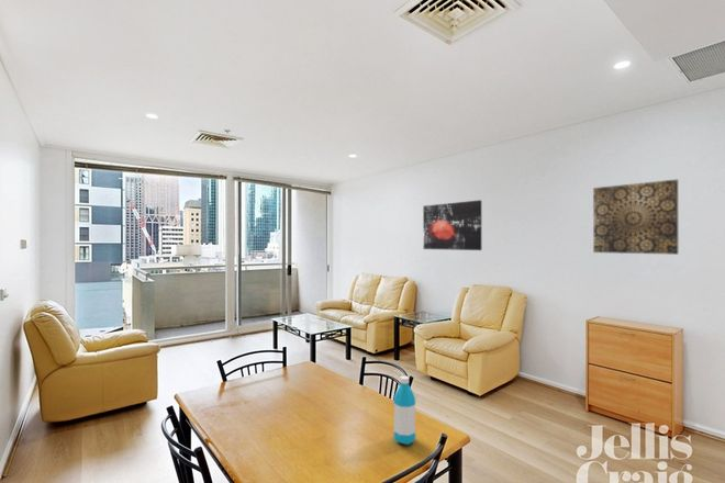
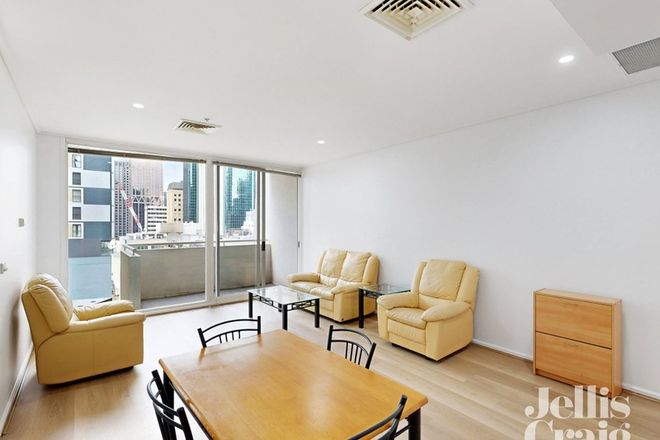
- wall art [592,179,679,256]
- water bottle [392,374,416,446]
- wall art [422,199,482,251]
